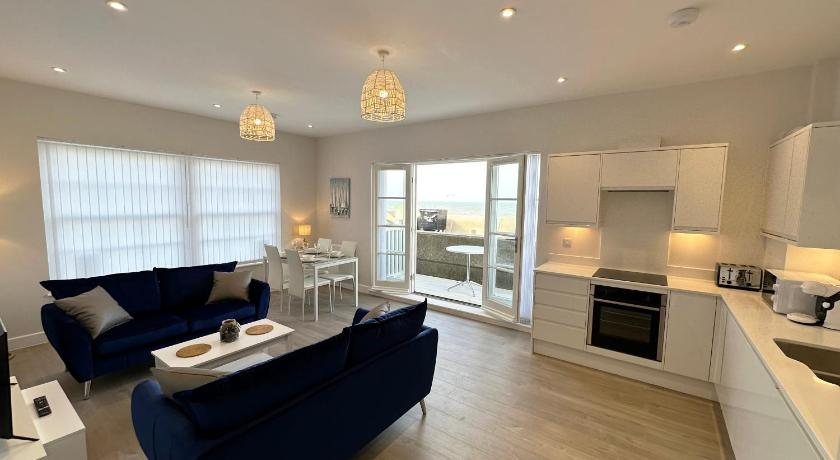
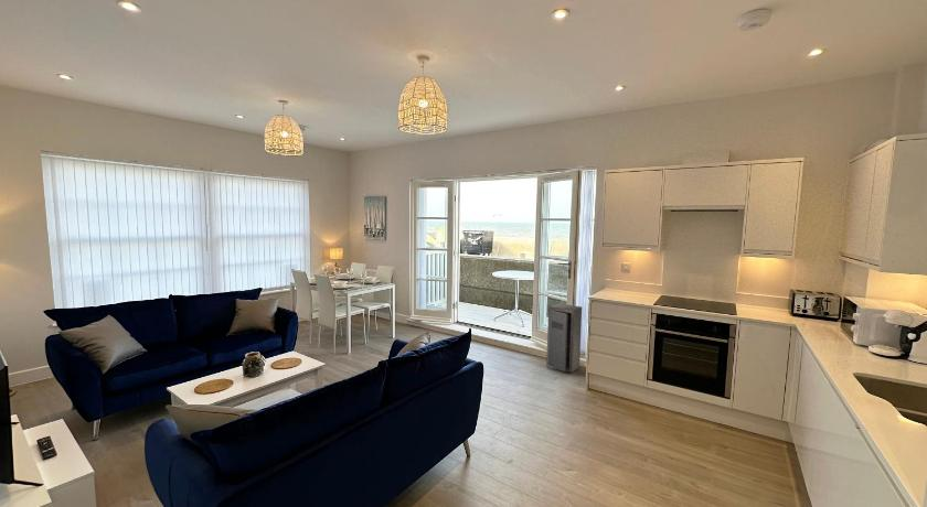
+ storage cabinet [545,302,583,374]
